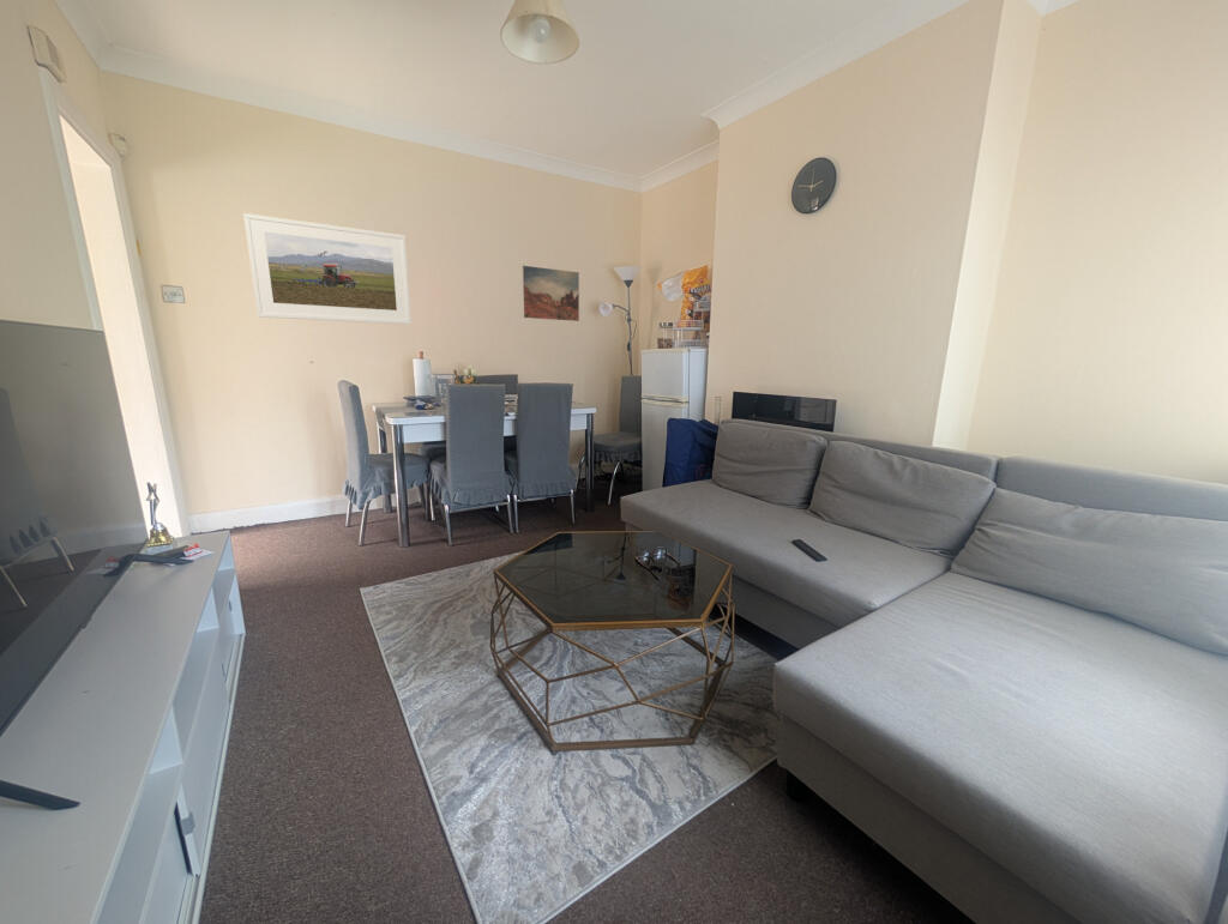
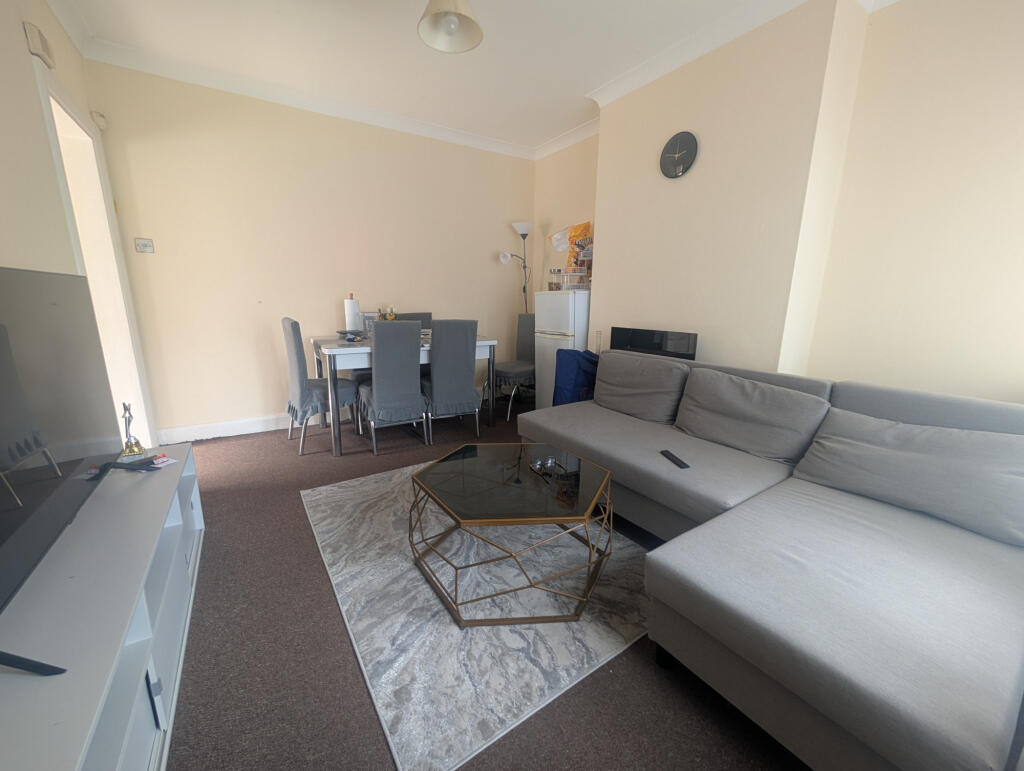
- wall art [522,265,580,322]
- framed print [242,212,413,326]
